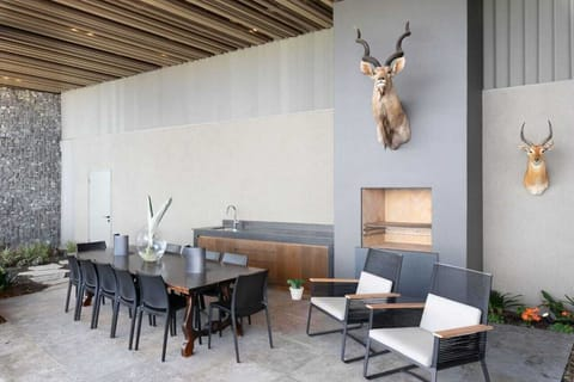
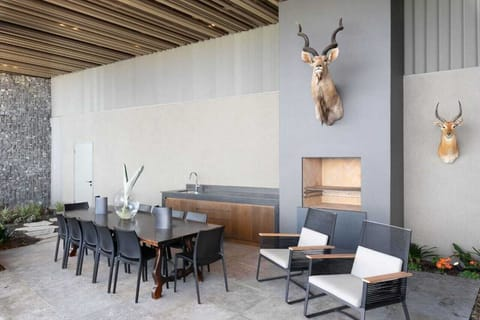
- potted plant [286,277,307,301]
